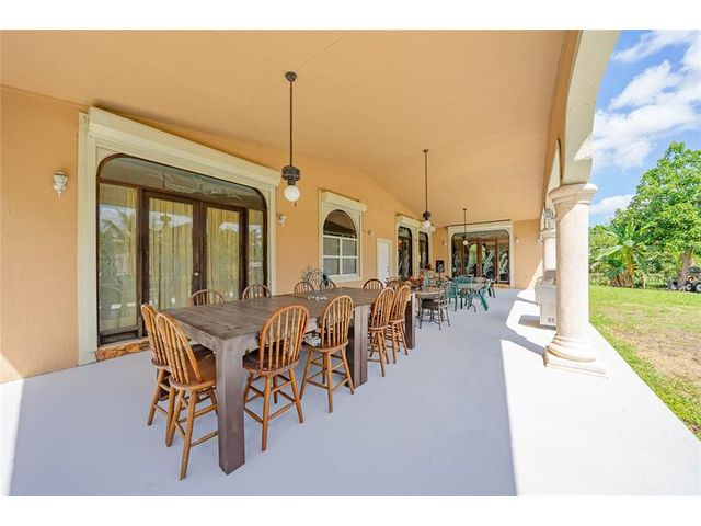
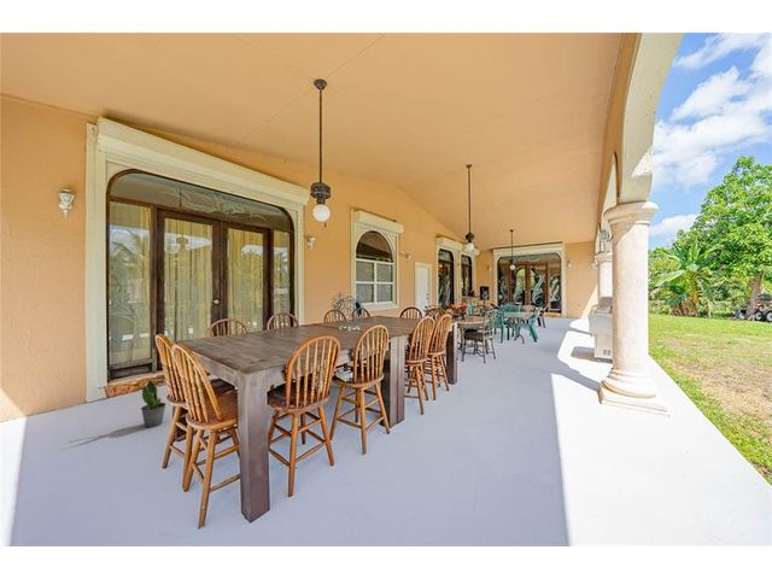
+ potted plant [140,379,168,428]
